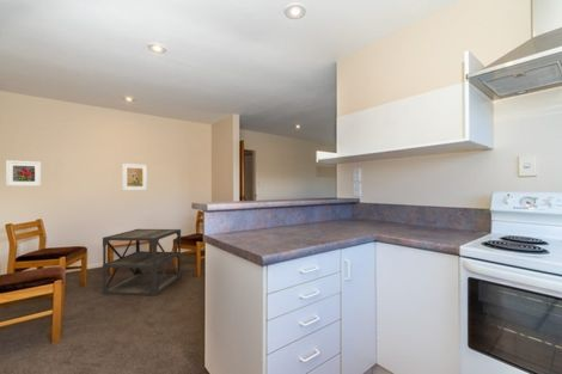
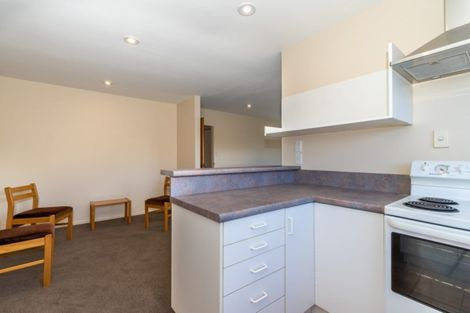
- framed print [5,159,42,188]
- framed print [121,163,148,191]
- side table [102,228,182,298]
